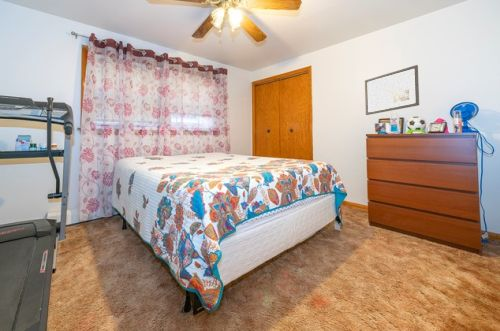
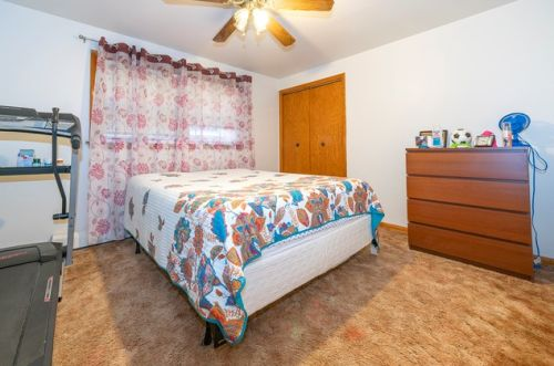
- wall art [364,64,420,116]
